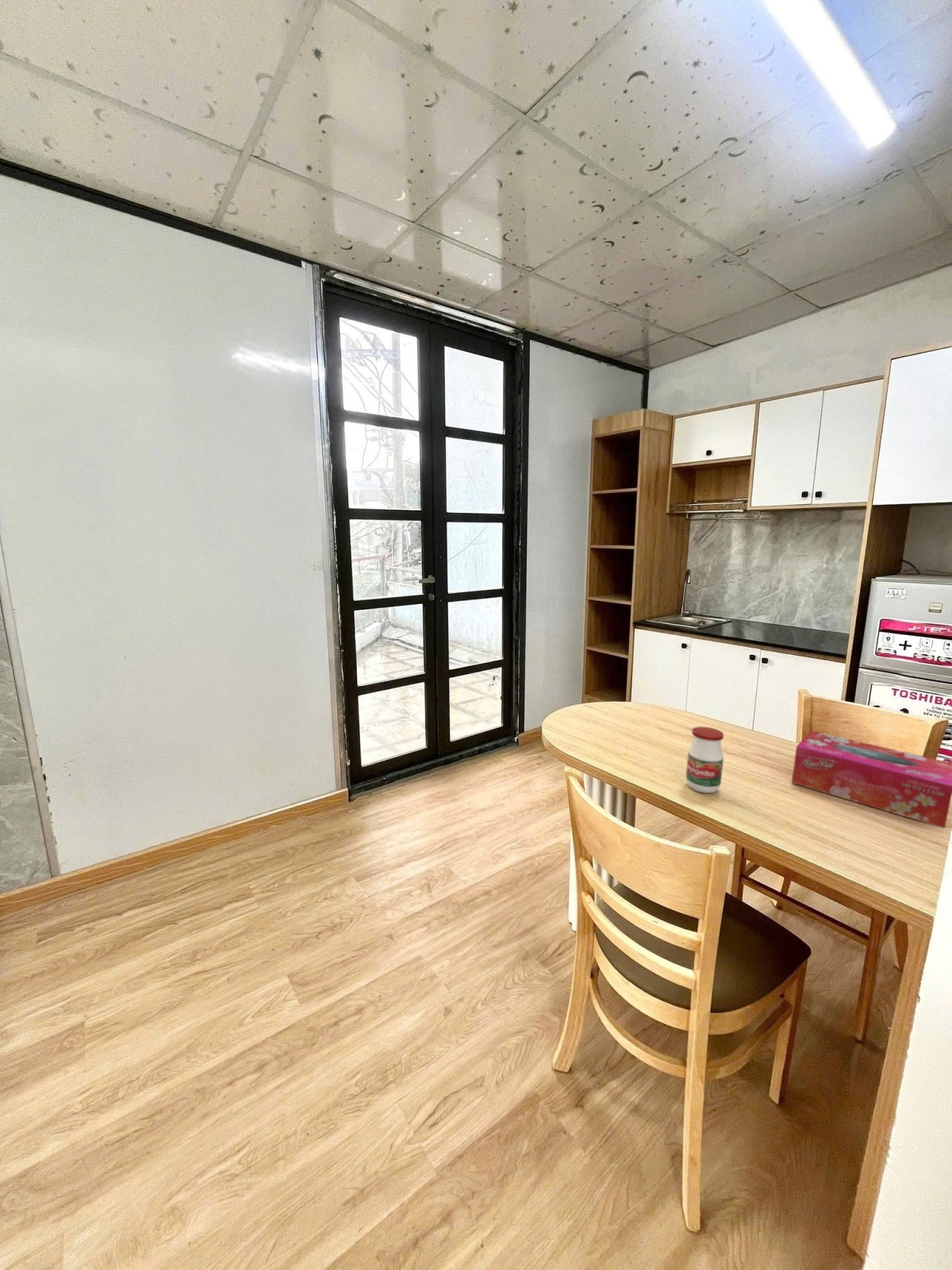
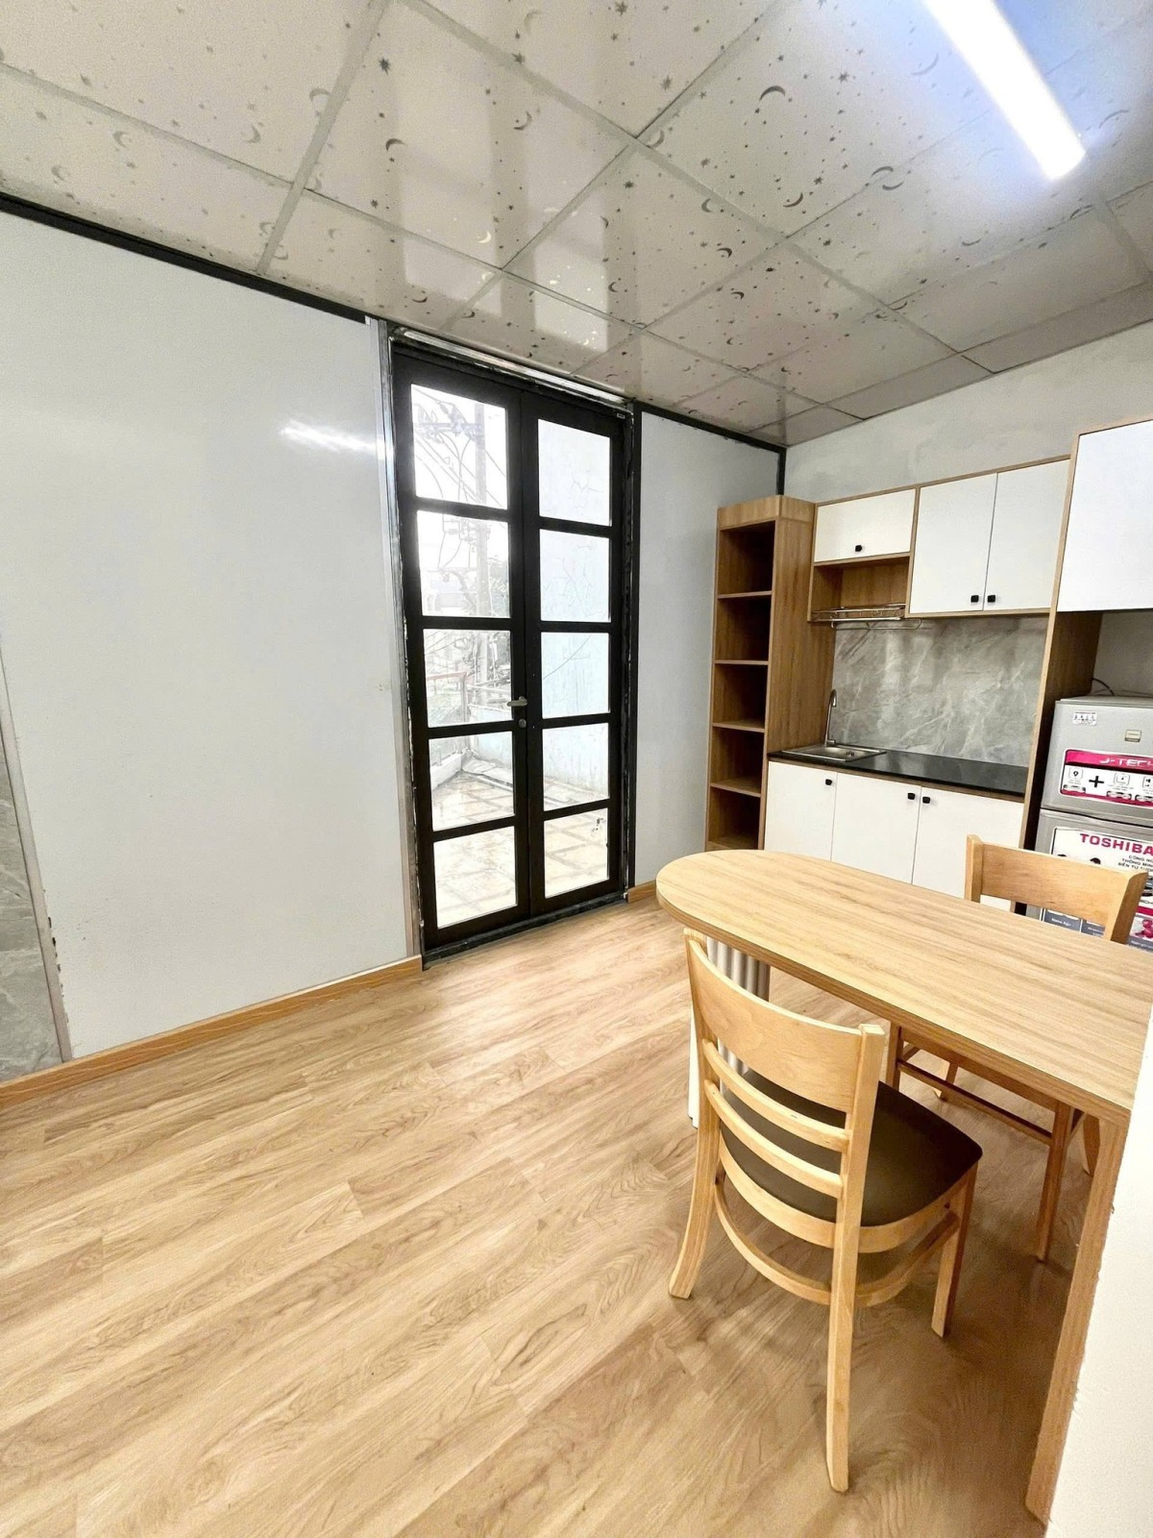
- jar [685,725,724,794]
- tissue box [791,730,952,829]
